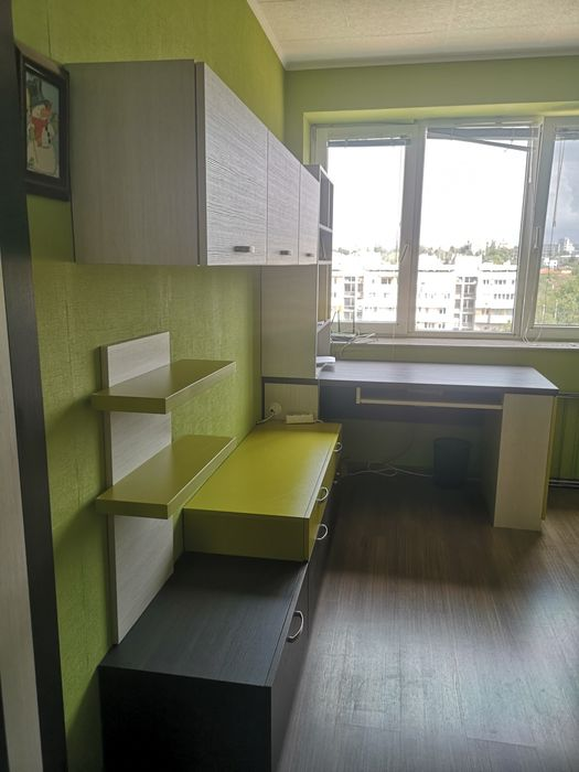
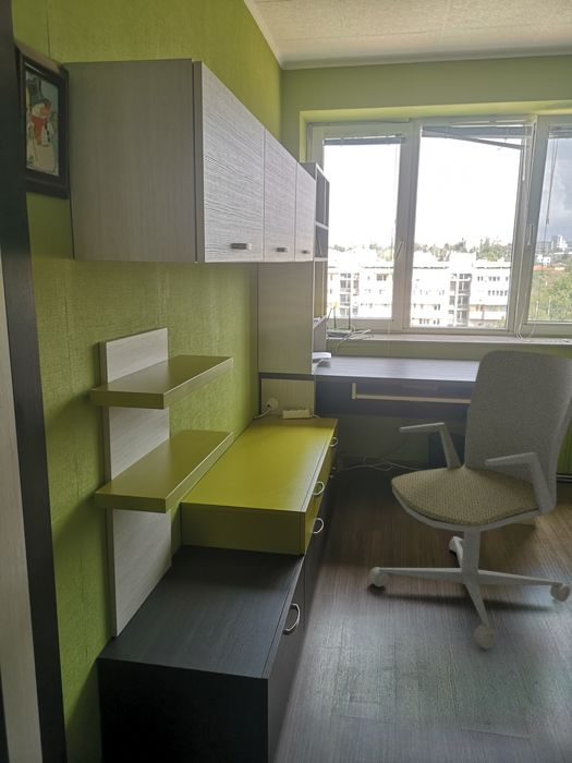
+ office chair [367,349,572,650]
